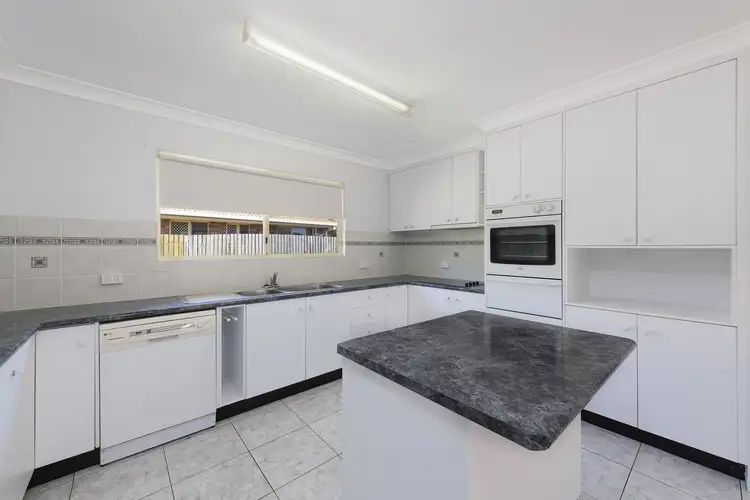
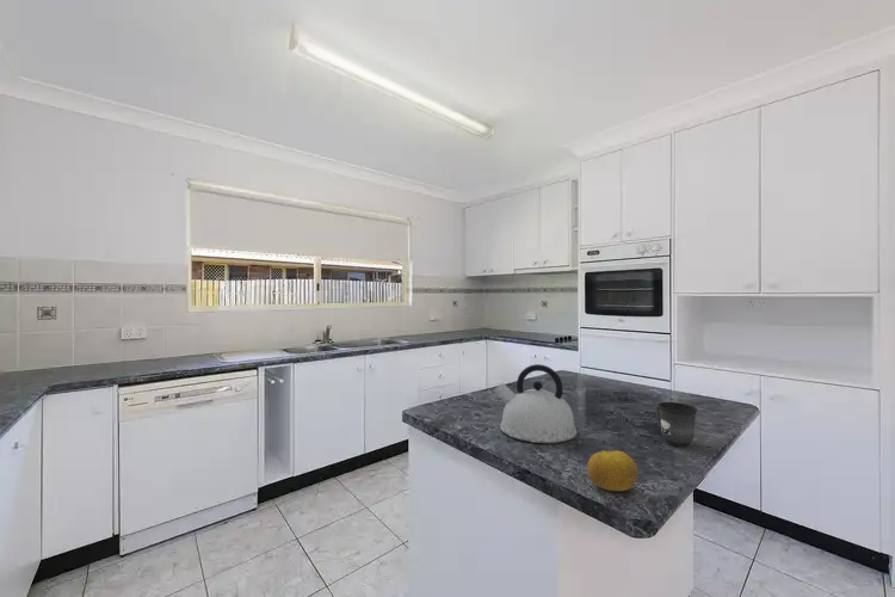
+ mug [654,401,698,448]
+ fruit [586,449,640,492]
+ kettle [493,363,578,444]
